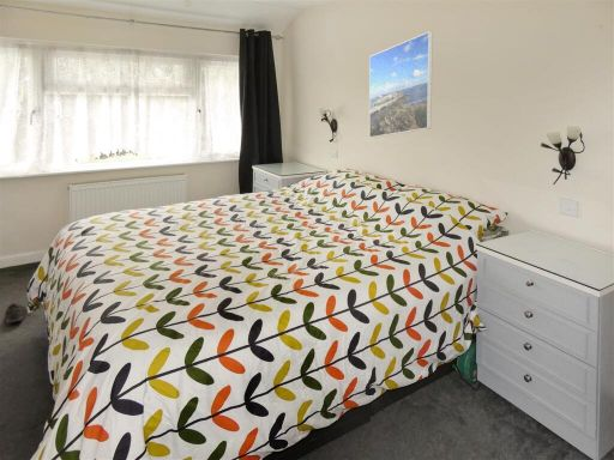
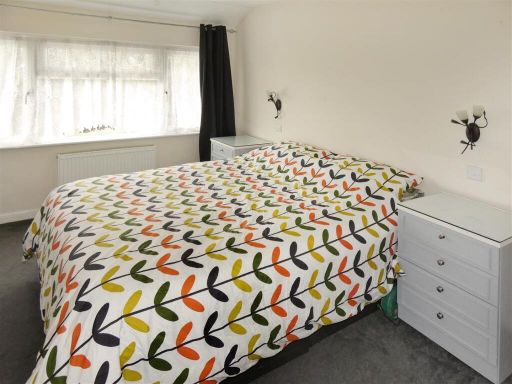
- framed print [368,31,434,139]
- shoe [4,302,29,323]
